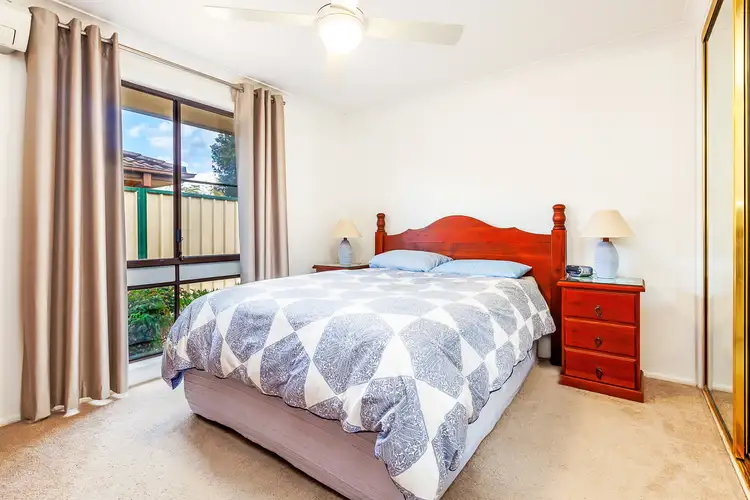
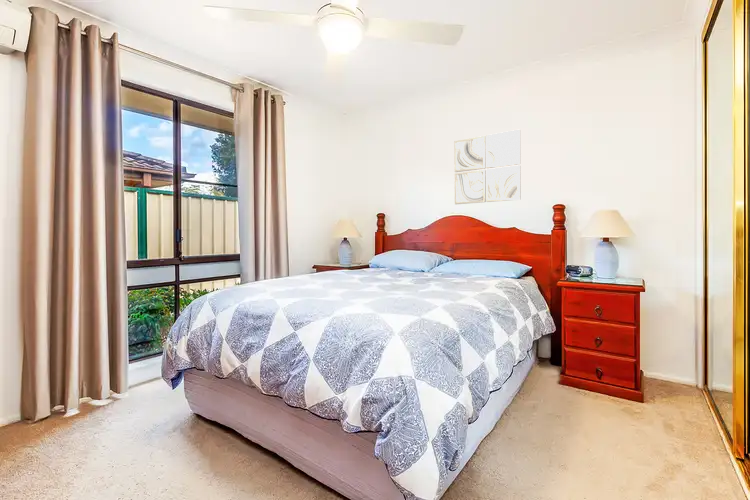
+ wall art [453,129,521,205]
